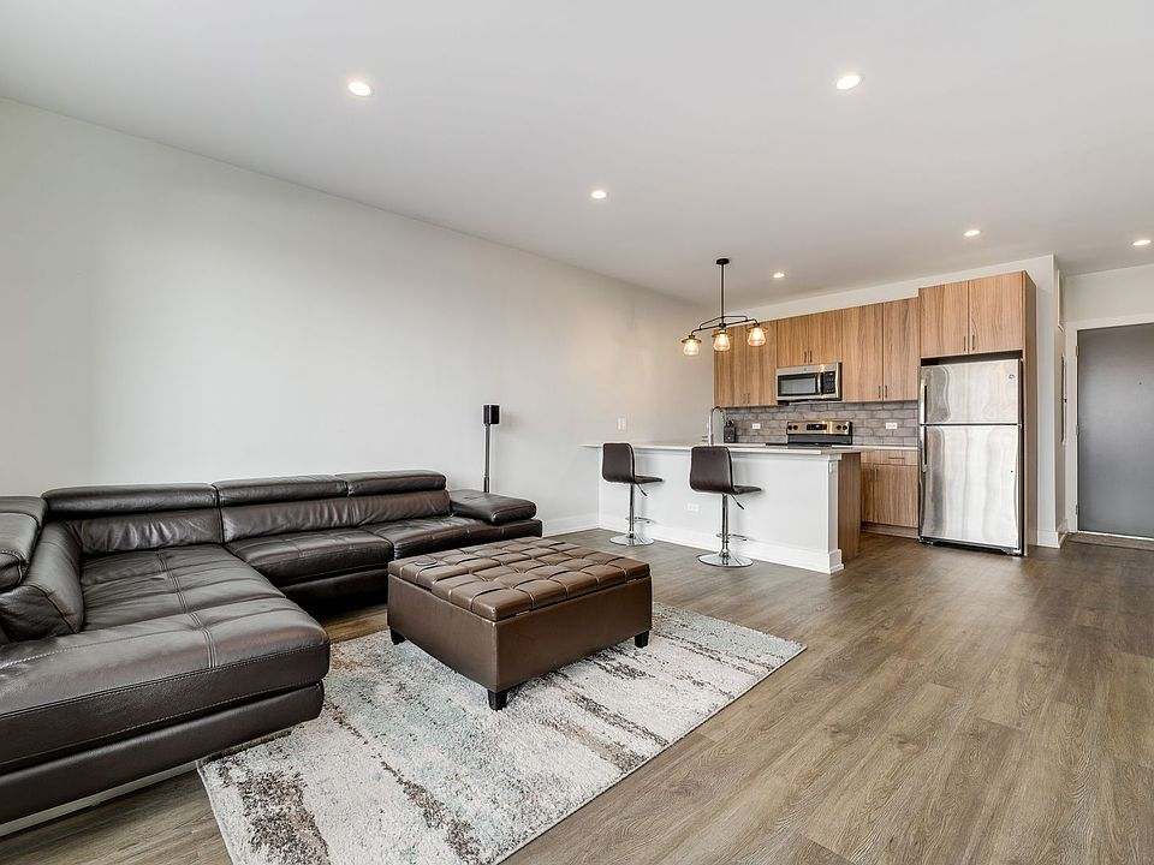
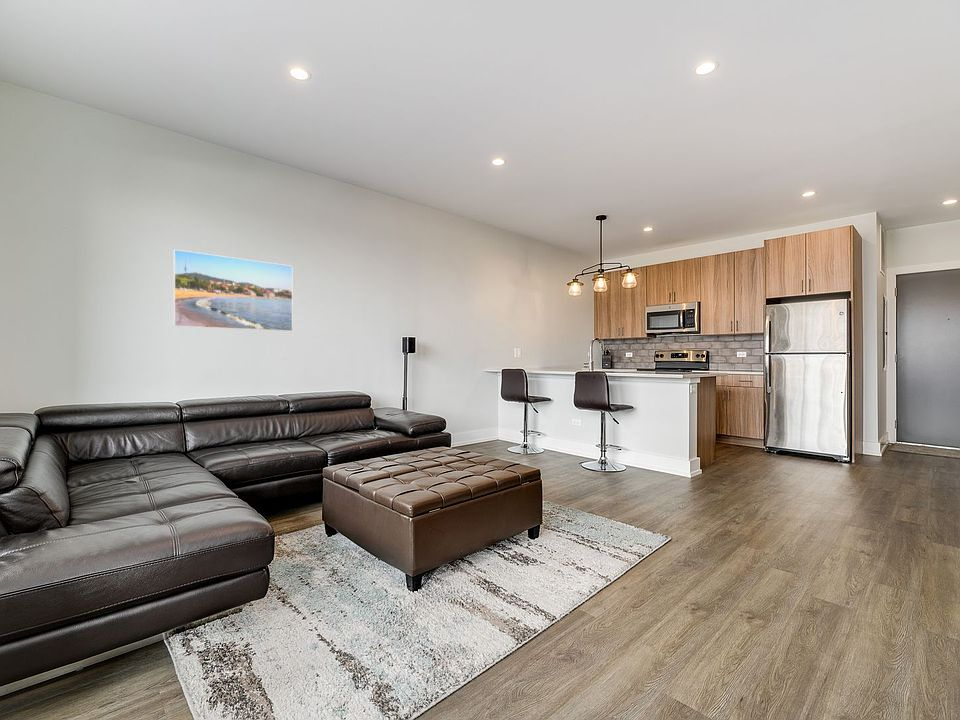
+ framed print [173,248,294,332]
